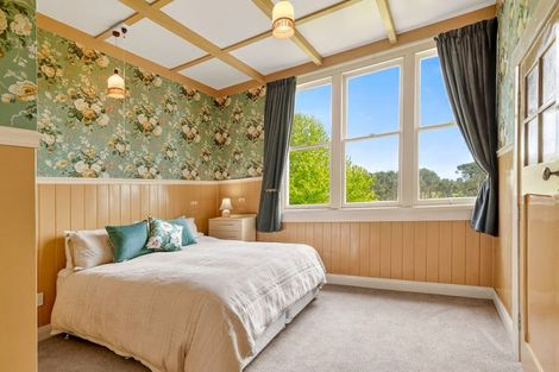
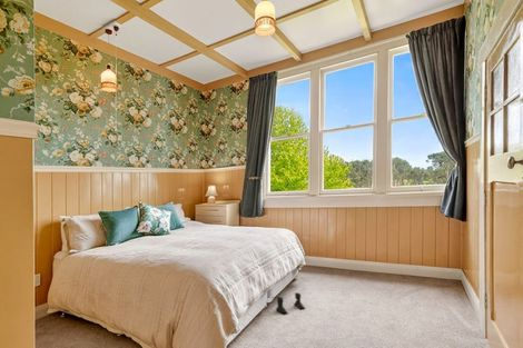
+ boots [276,291,306,316]
